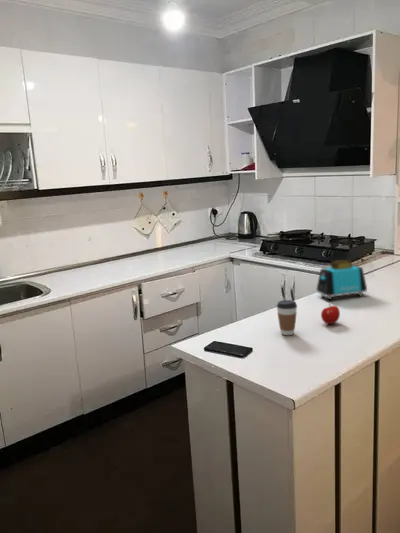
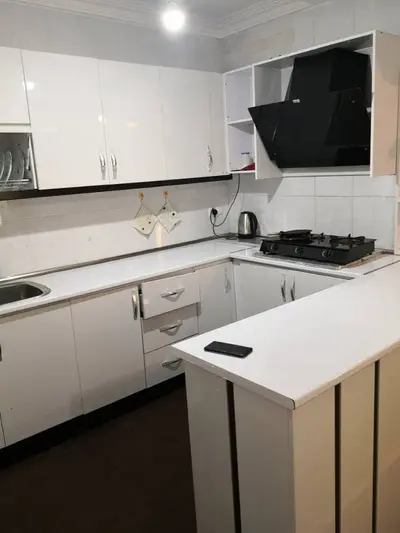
- coffee cup [276,299,298,336]
- apple [320,303,341,325]
- toaster [315,259,368,301]
